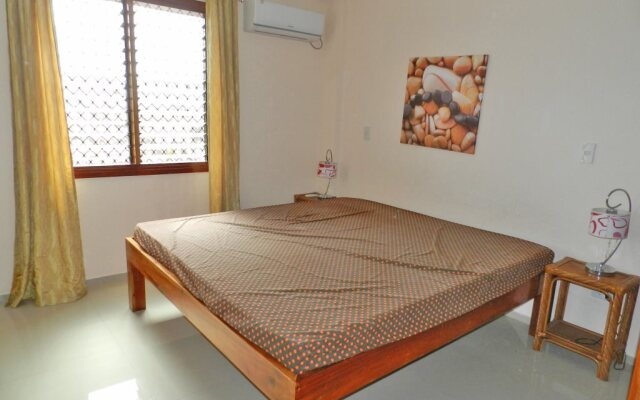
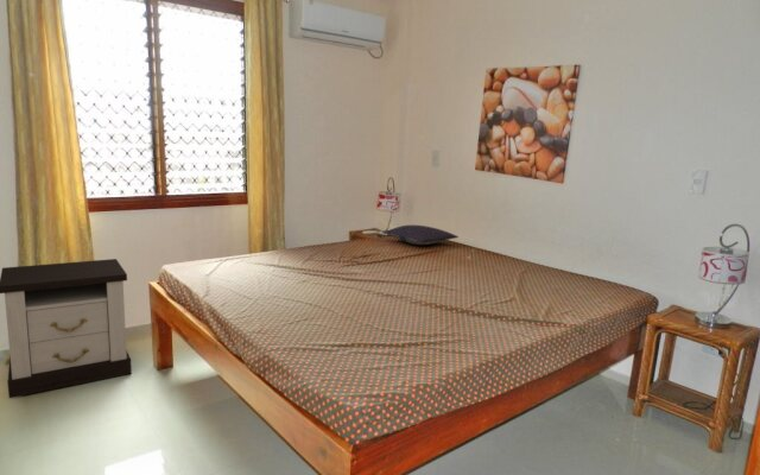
+ pillow [381,224,460,246]
+ nightstand [0,258,133,399]
